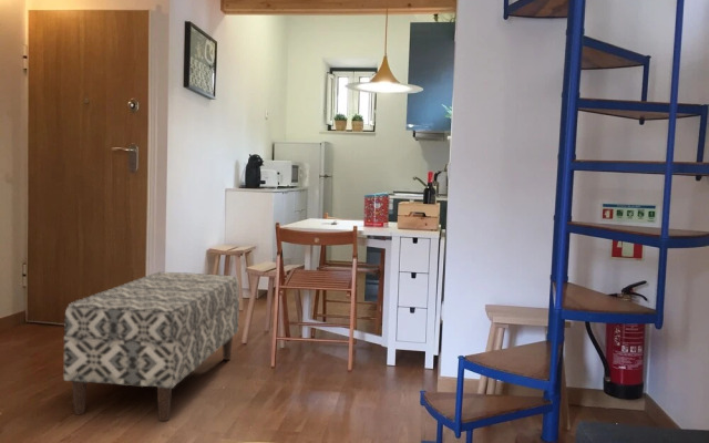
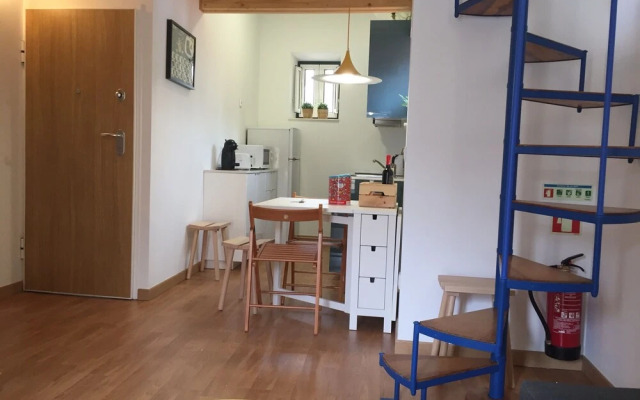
- bench [63,270,240,422]
